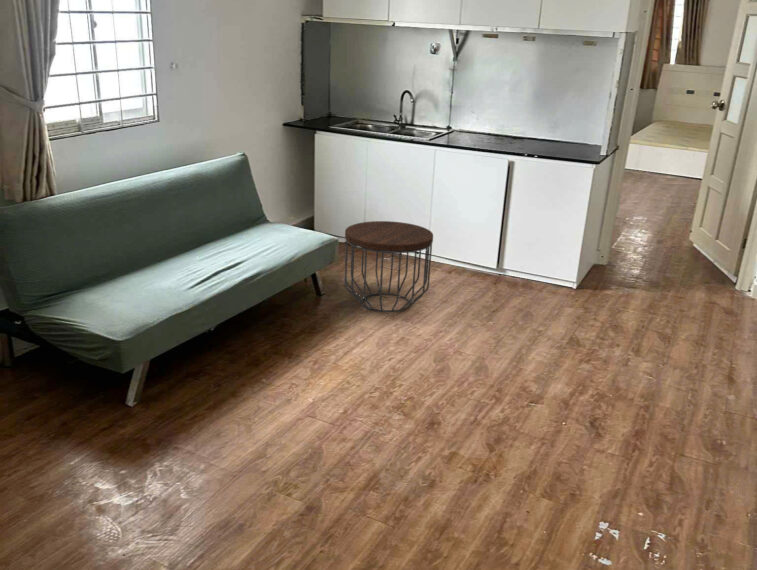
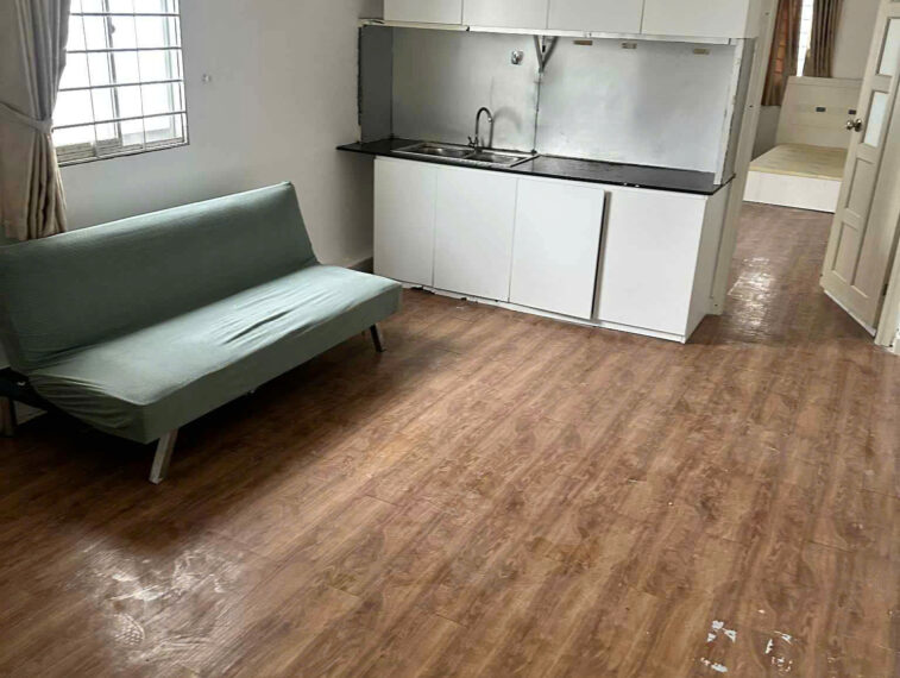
- side table [344,220,434,313]
